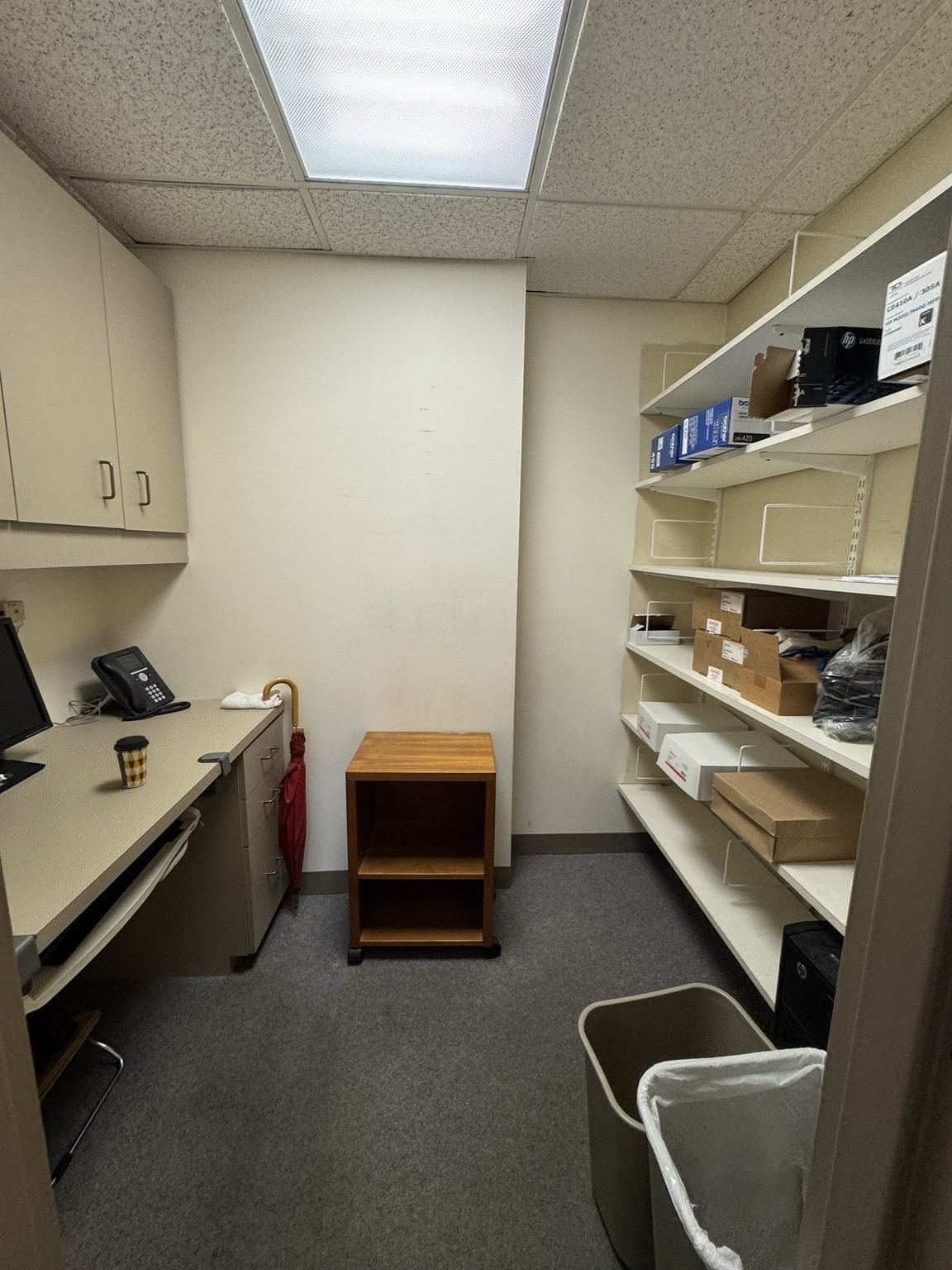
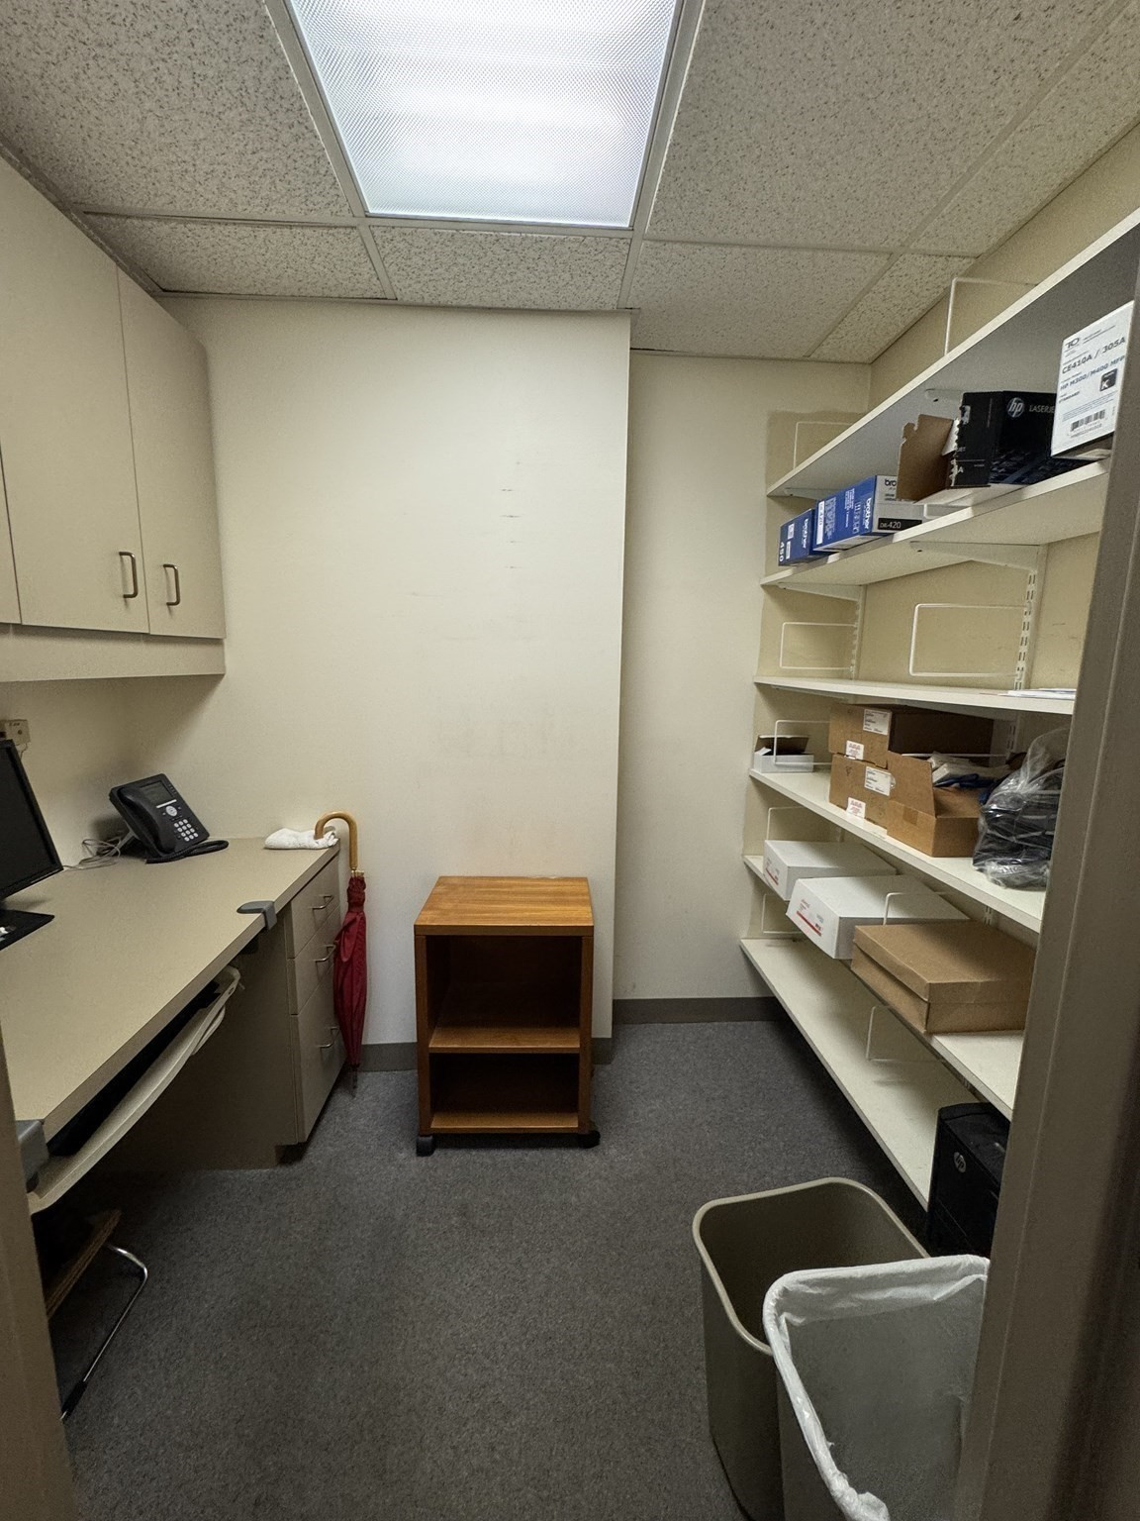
- coffee cup [112,734,150,789]
